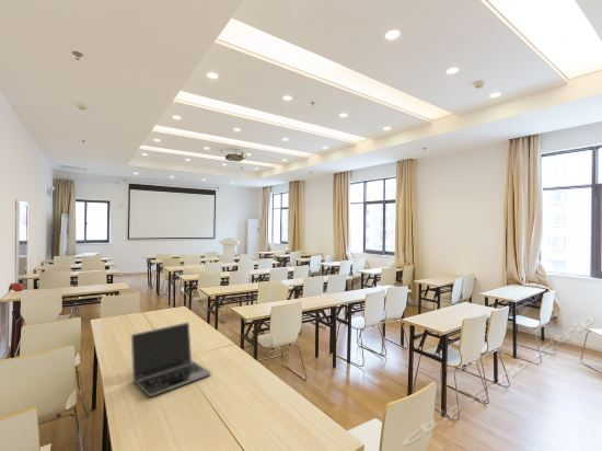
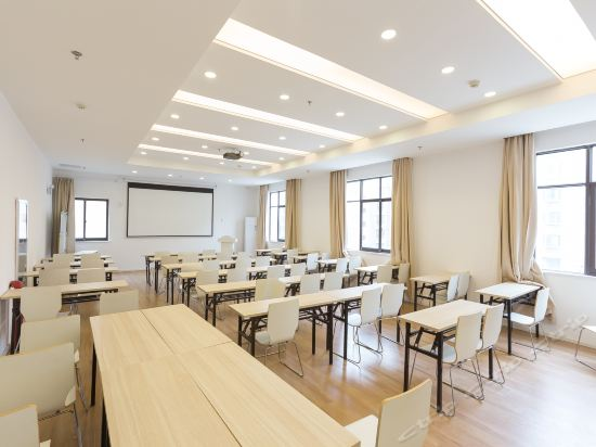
- laptop [130,321,212,397]
